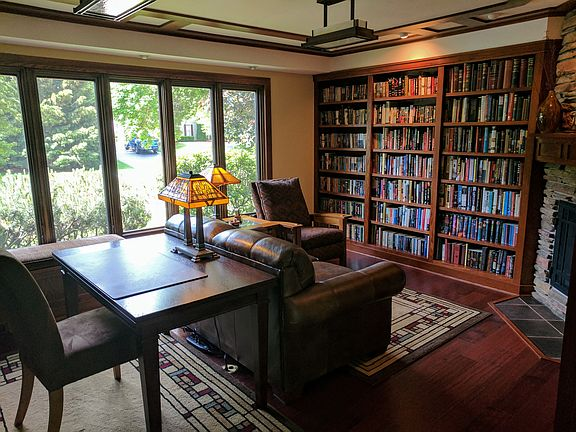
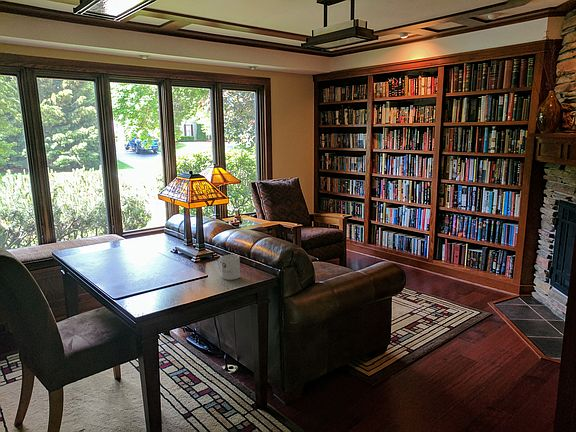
+ mug [217,254,241,281]
